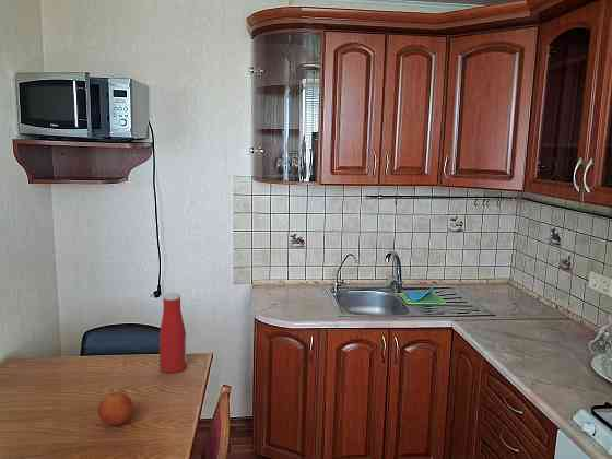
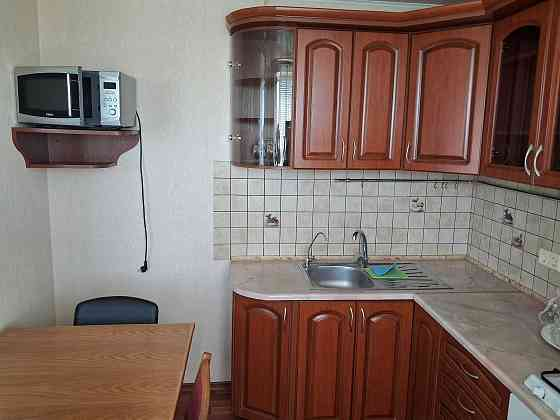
- fruit [97,391,134,426]
- bottle [158,292,187,374]
